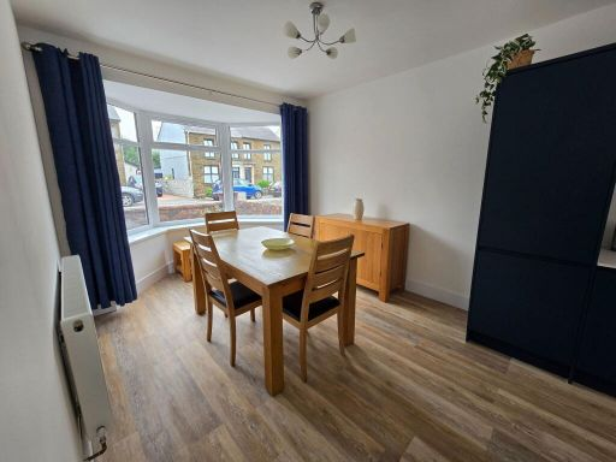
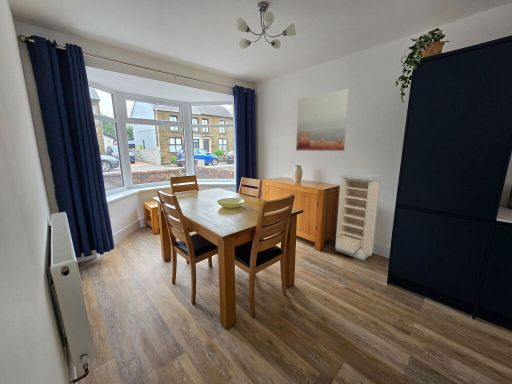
+ storage cabinet [334,172,382,261]
+ wall art [295,88,350,152]
